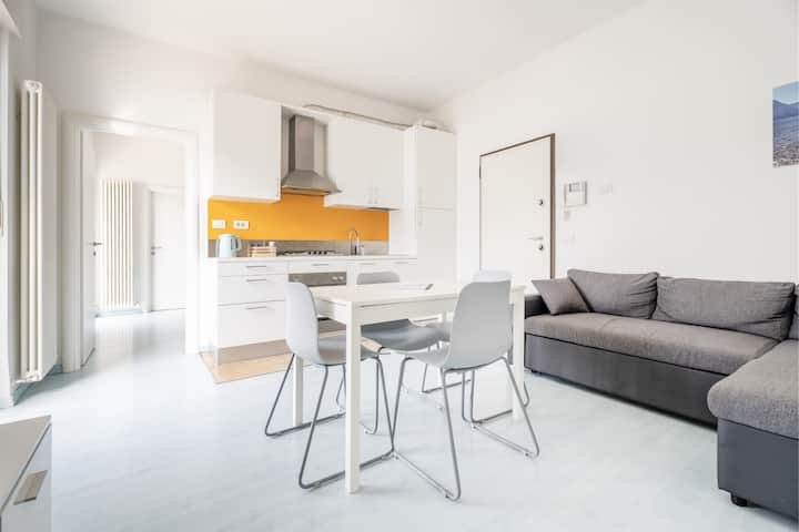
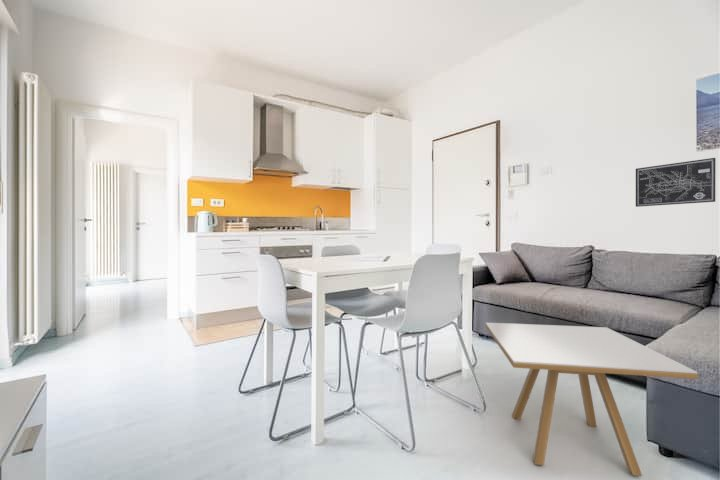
+ side table [485,322,698,477]
+ wall art [635,157,716,208]
